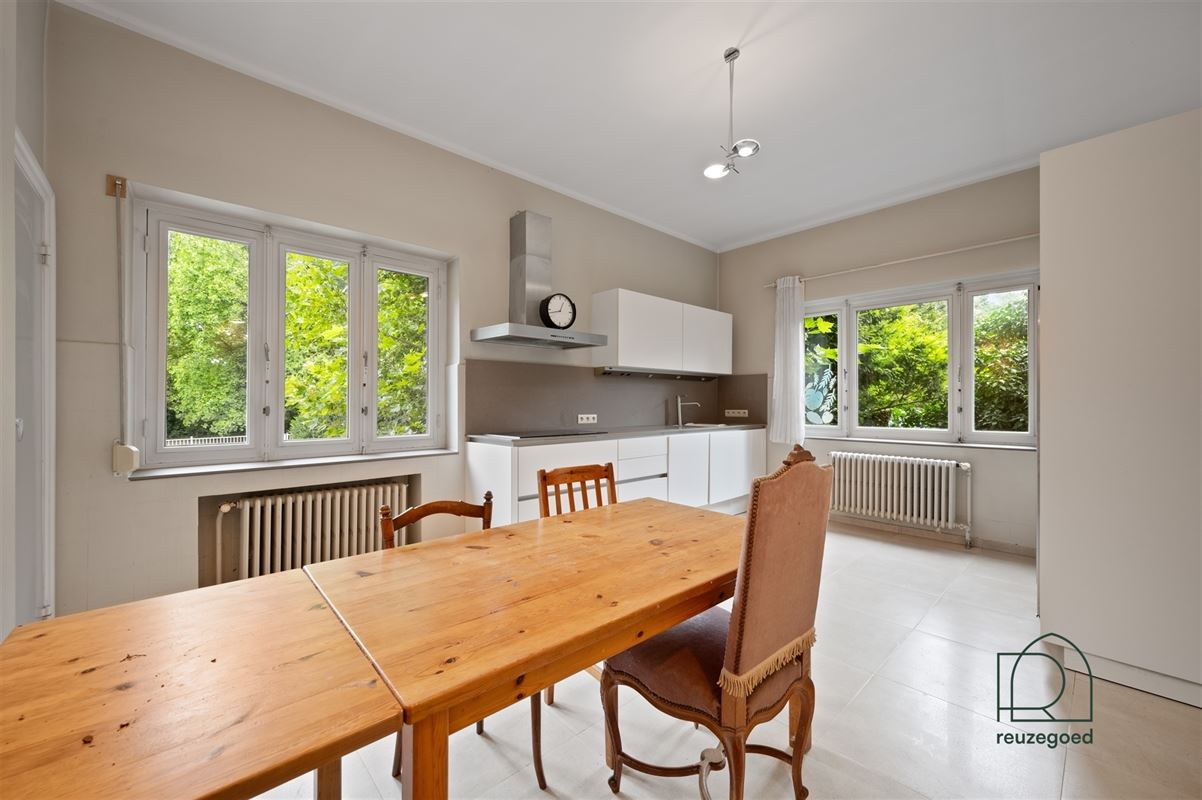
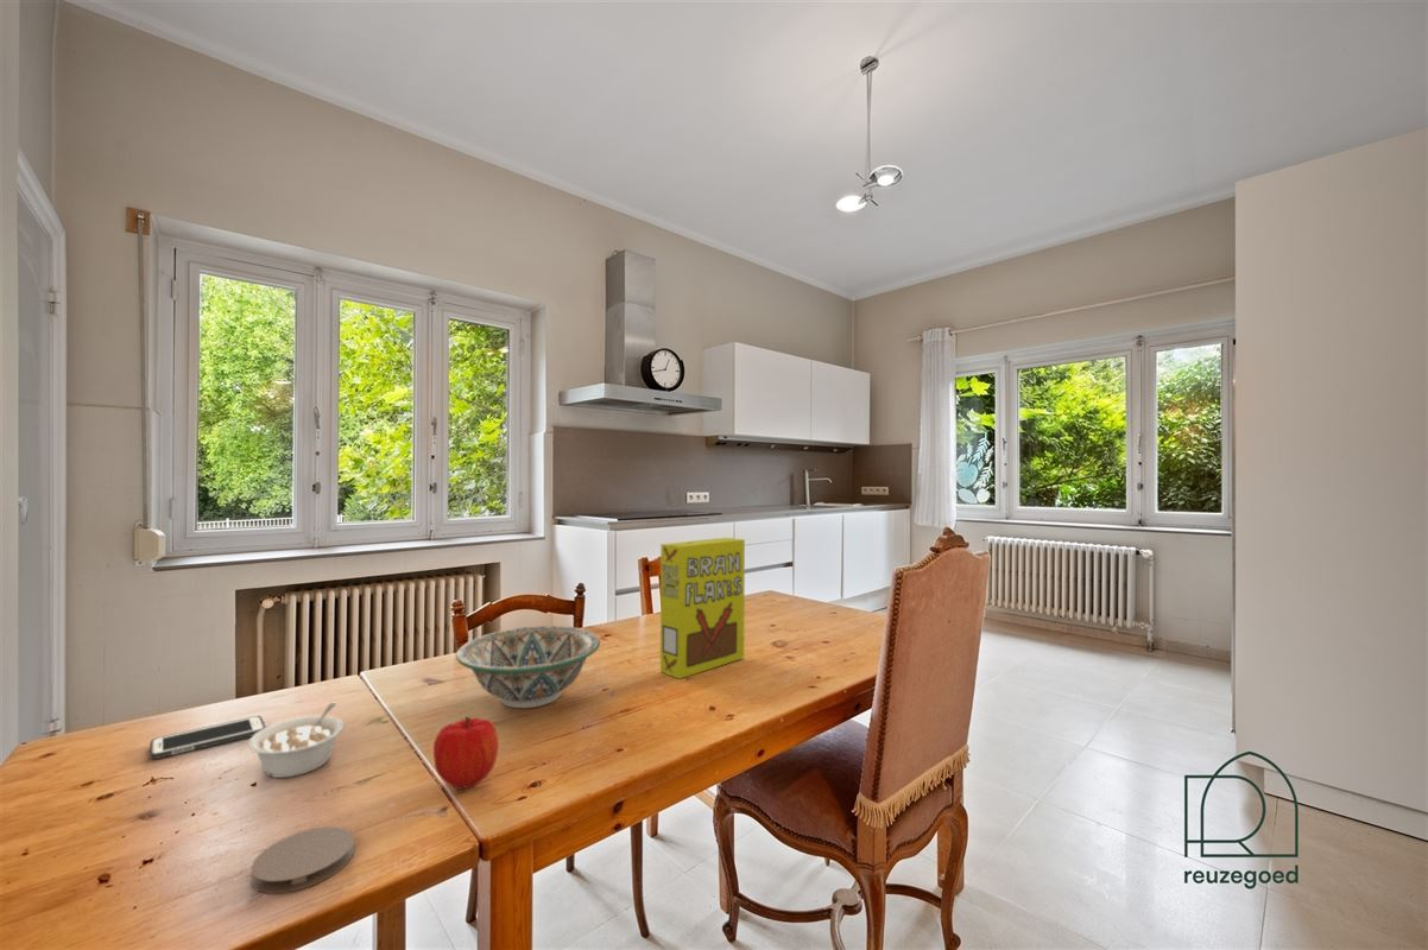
+ cereal box [659,537,746,679]
+ fruit [432,715,500,790]
+ decorative bowl [455,625,601,709]
+ coaster [249,825,355,894]
+ legume [247,702,345,779]
+ cell phone [149,715,266,760]
